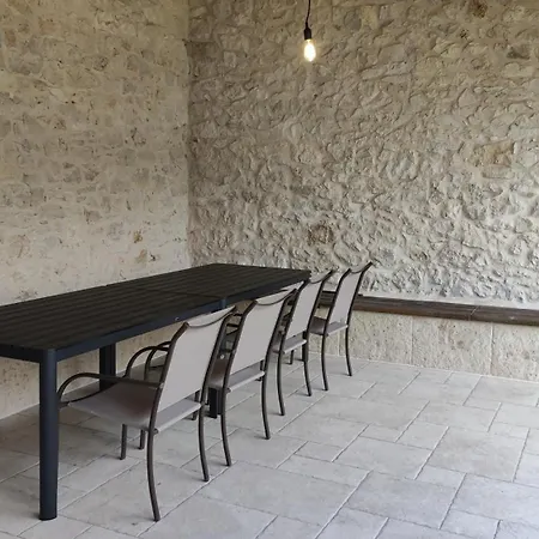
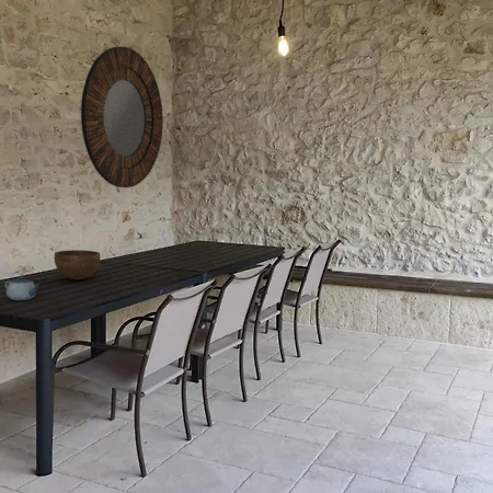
+ home mirror [80,46,164,188]
+ bowl [54,249,101,280]
+ chinaware [4,276,41,301]
